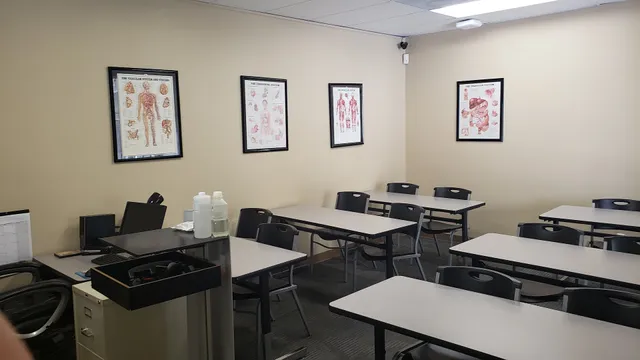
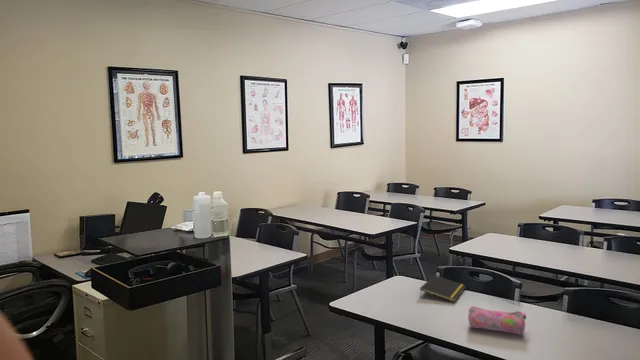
+ pencil case [467,305,527,336]
+ notepad [419,274,467,303]
